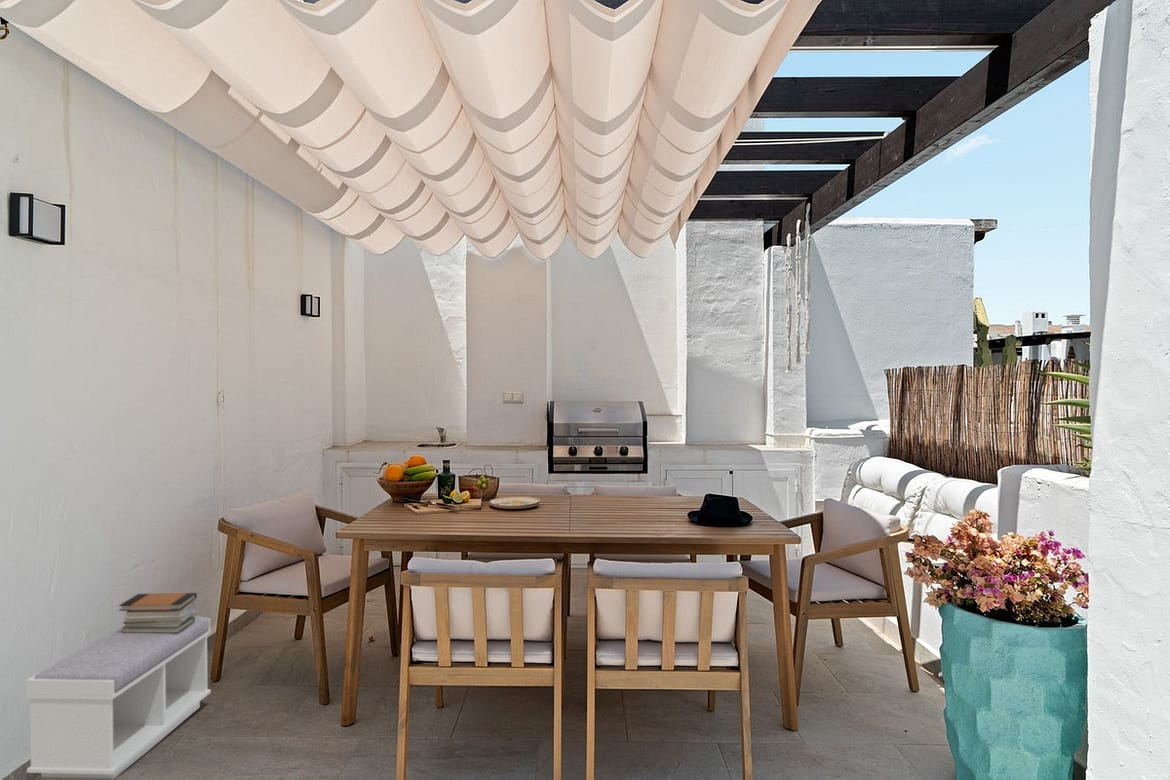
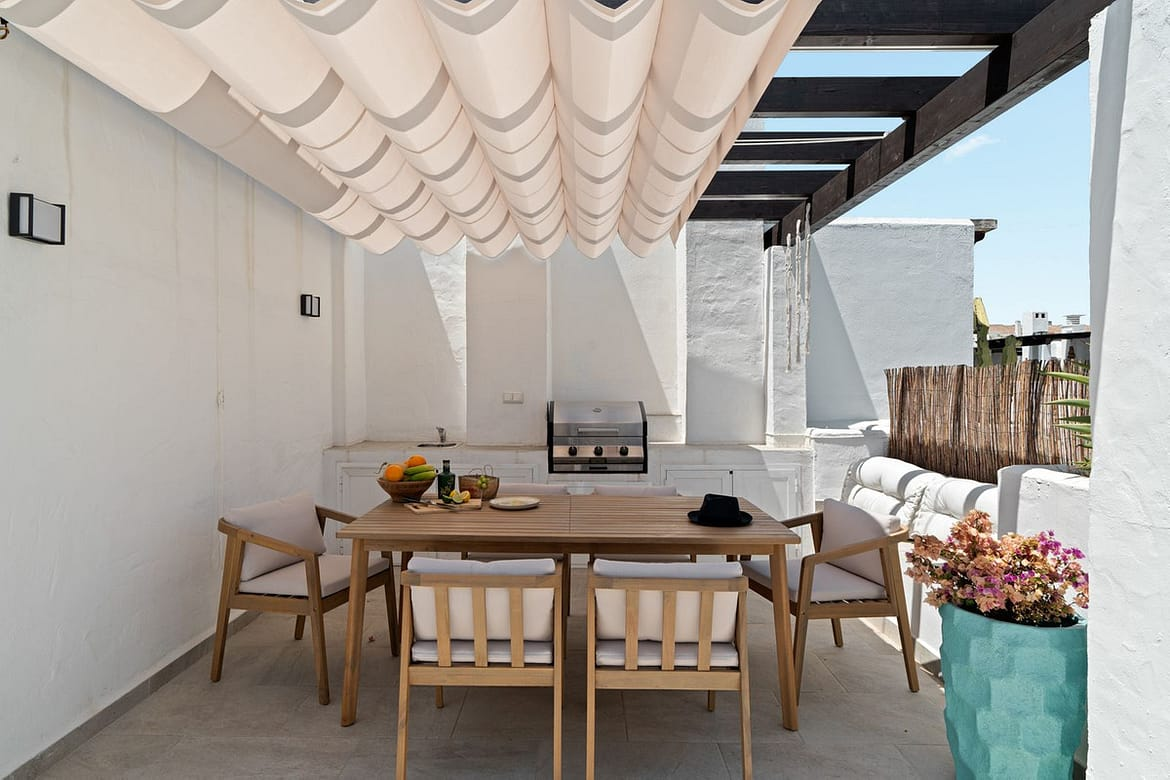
- bench [25,615,212,780]
- book stack [118,592,198,633]
